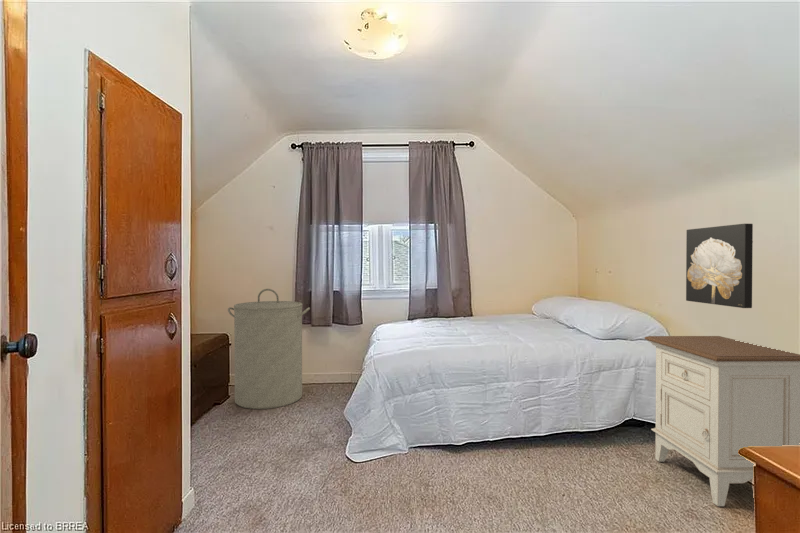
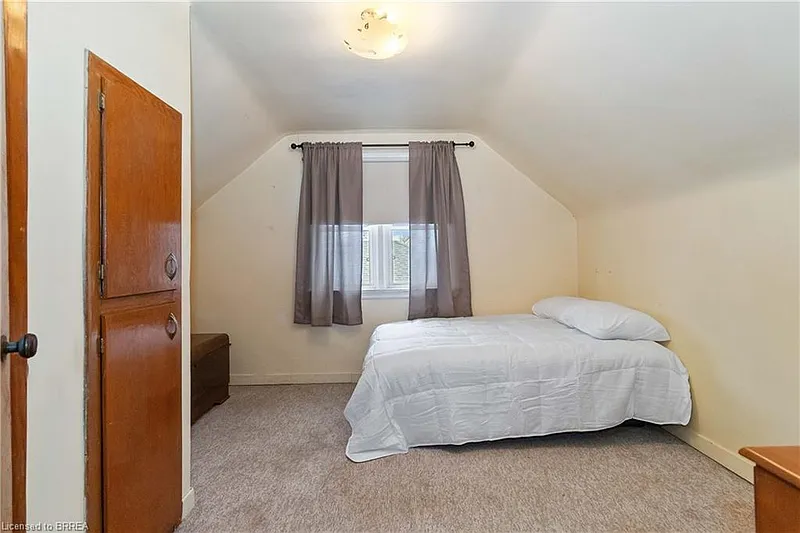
- laundry hamper [227,288,311,410]
- wall art [685,223,754,309]
- nightstand [644,335,800,507]
